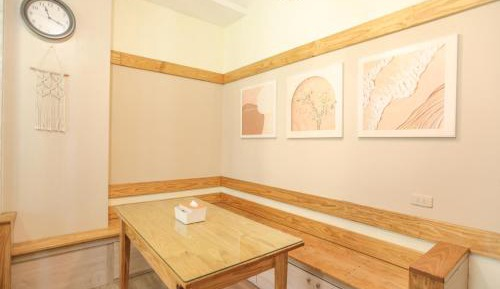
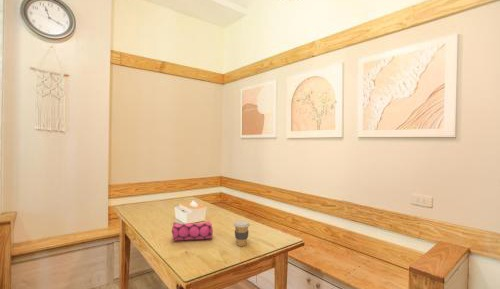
+ pencil case [171,220,214,242]
+ coffee cup [233,220,251,247]
